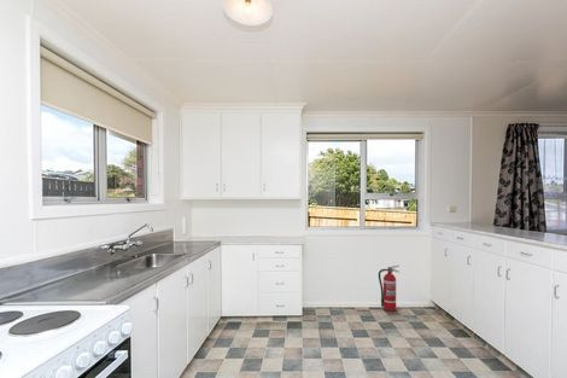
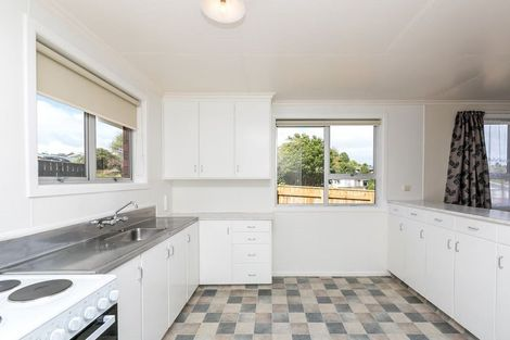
- fire extinguisher [378,264,401,312]
